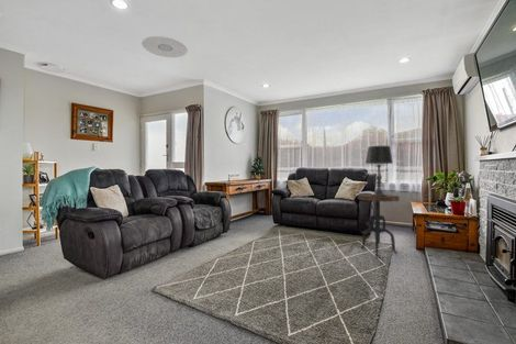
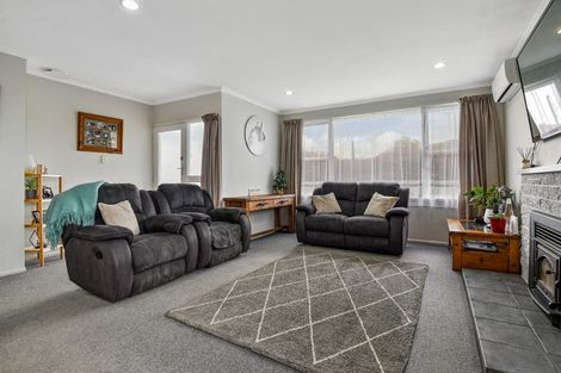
- side table [357,193,401,259]
- table lamp [364,145,394,197]
- ceiling light [141,35,189,58]
